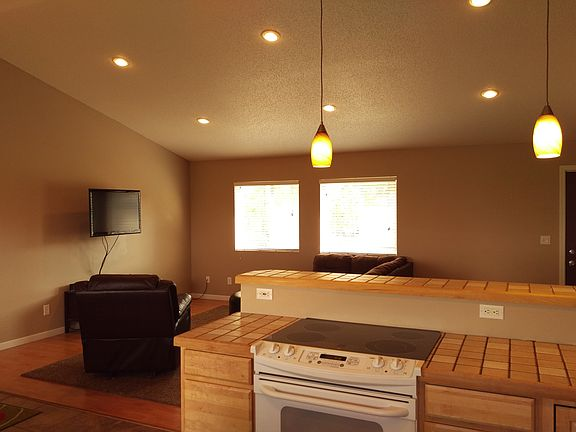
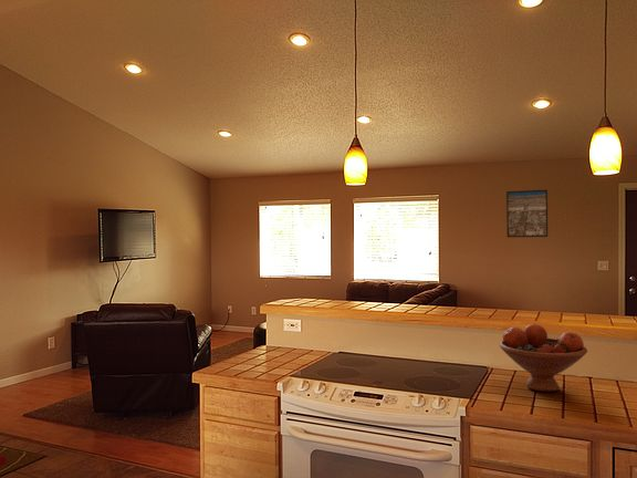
+ fruit bowl [499,323,588,393]
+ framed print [505,189,549,238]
